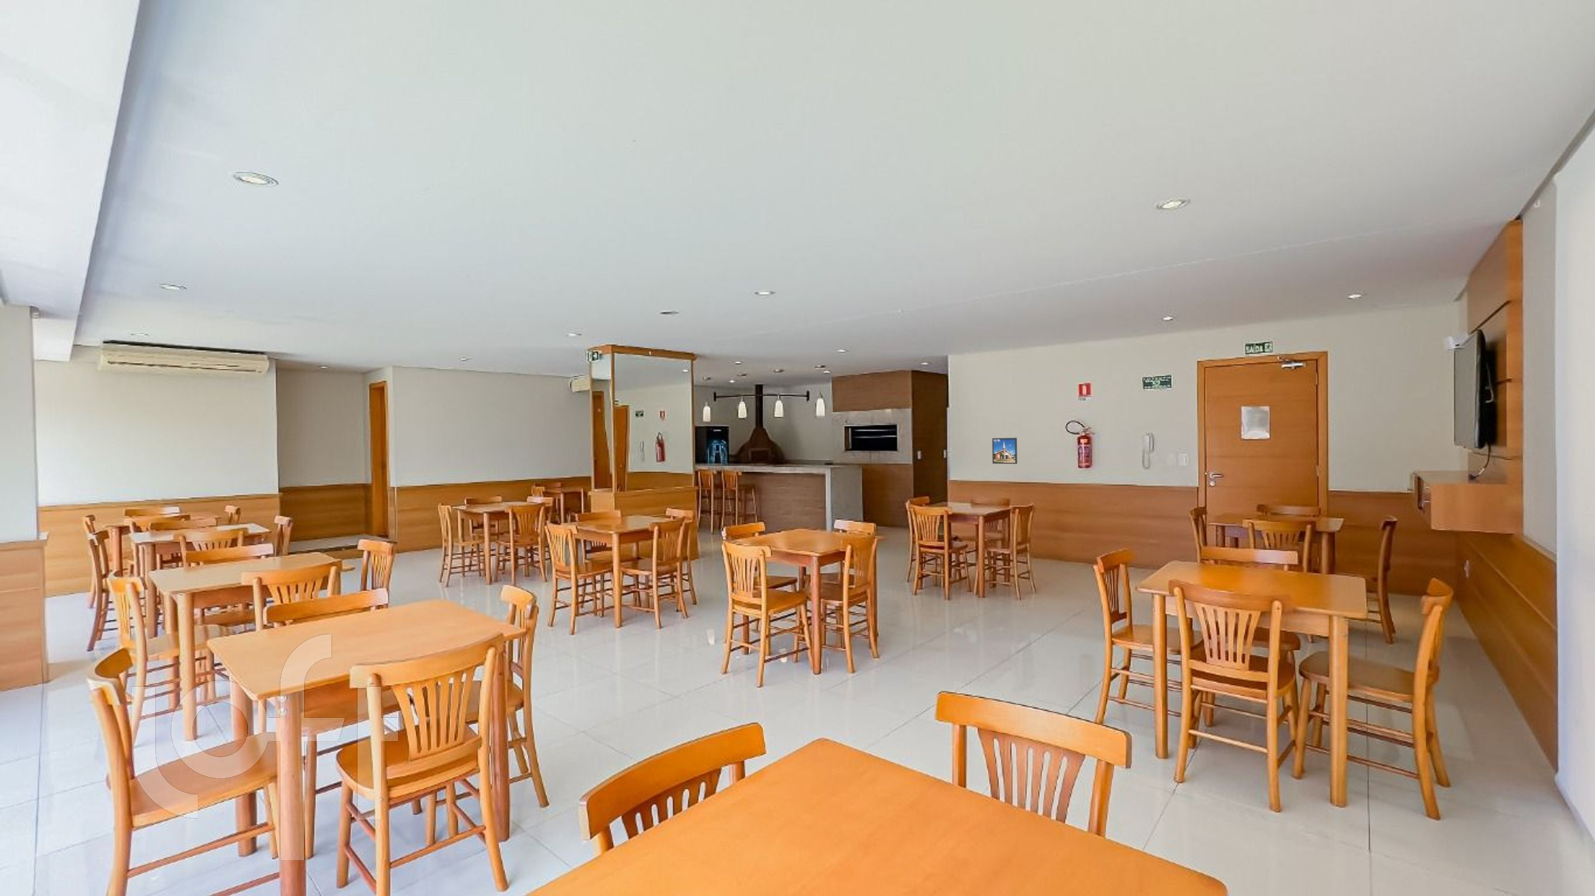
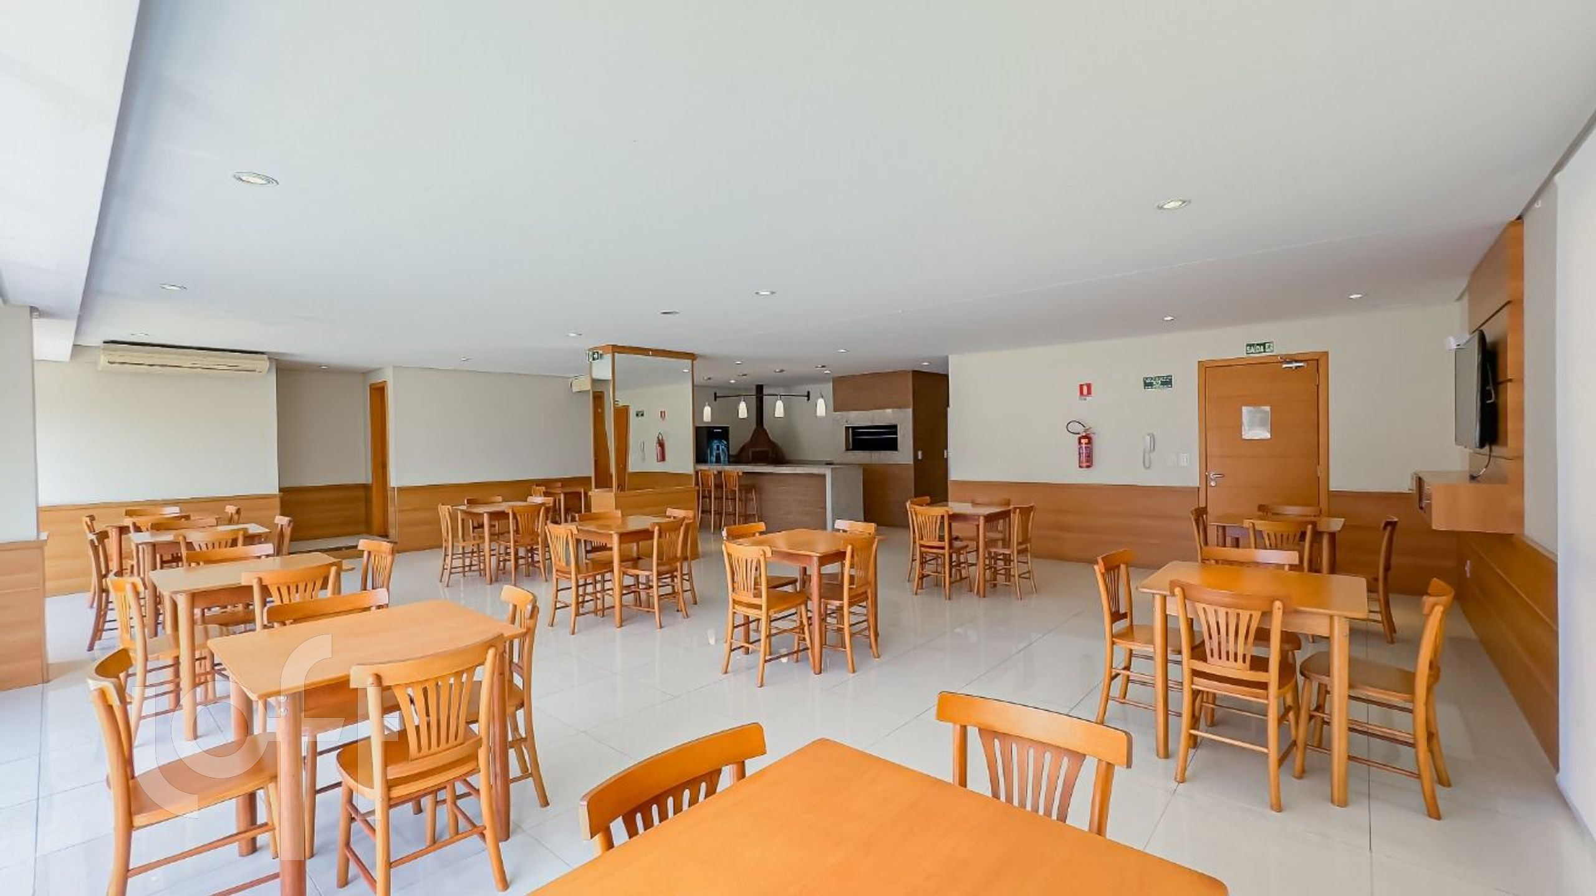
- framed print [991,437,1018,464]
